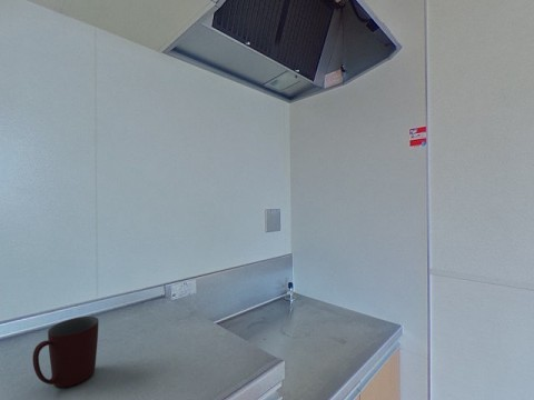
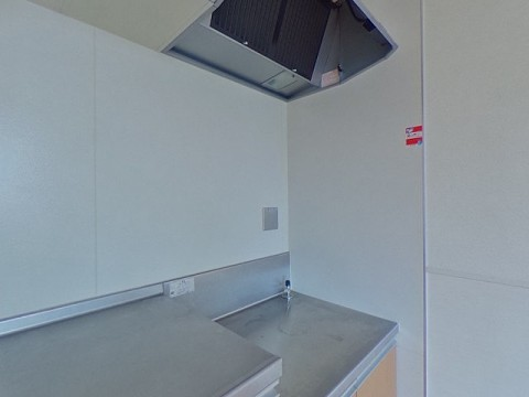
- mug [31,316,99,389]
